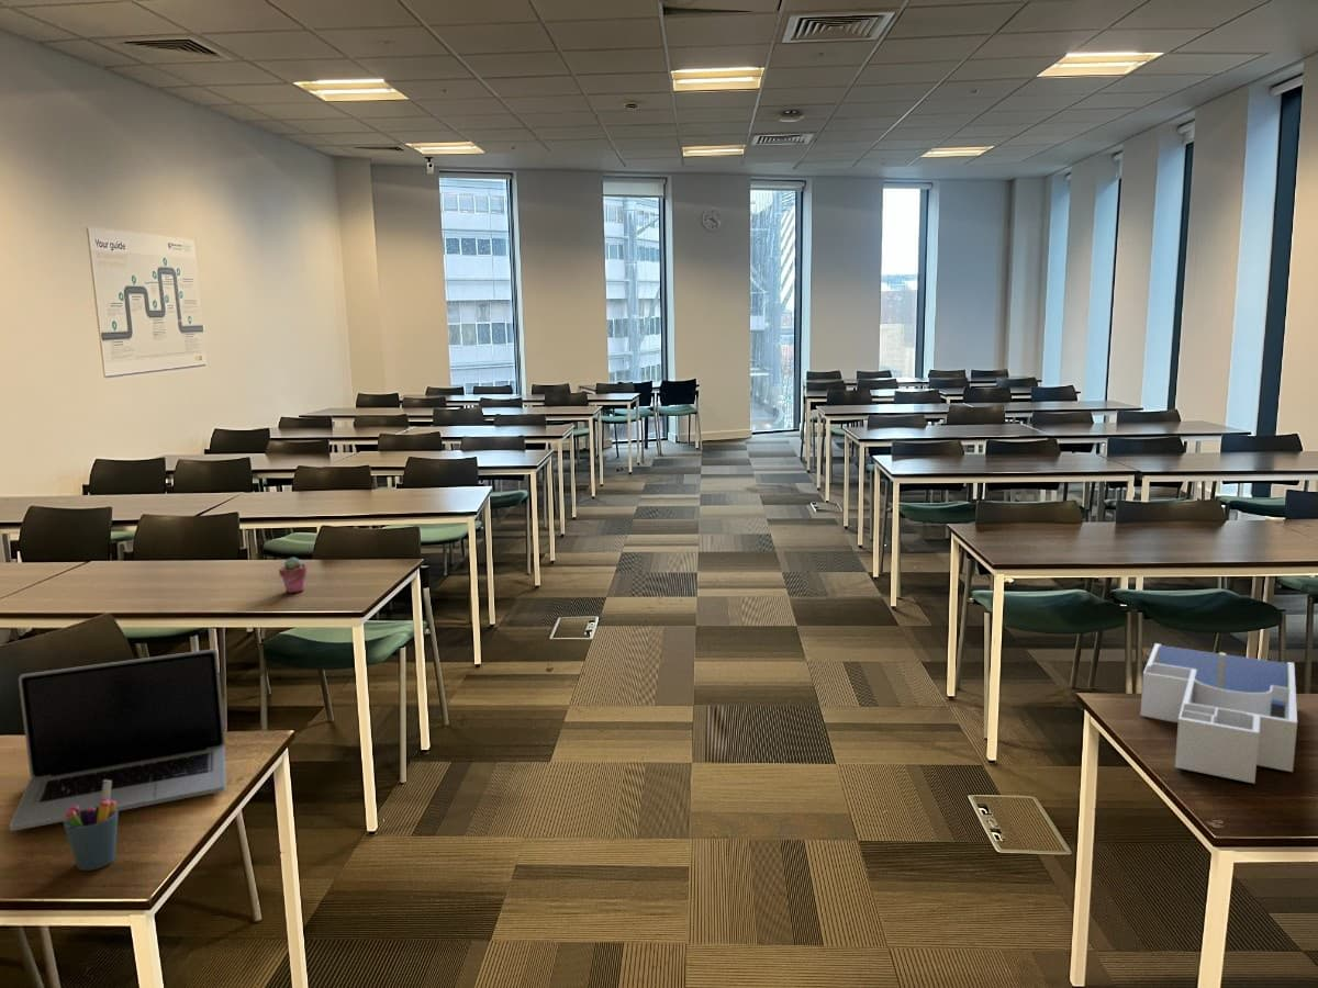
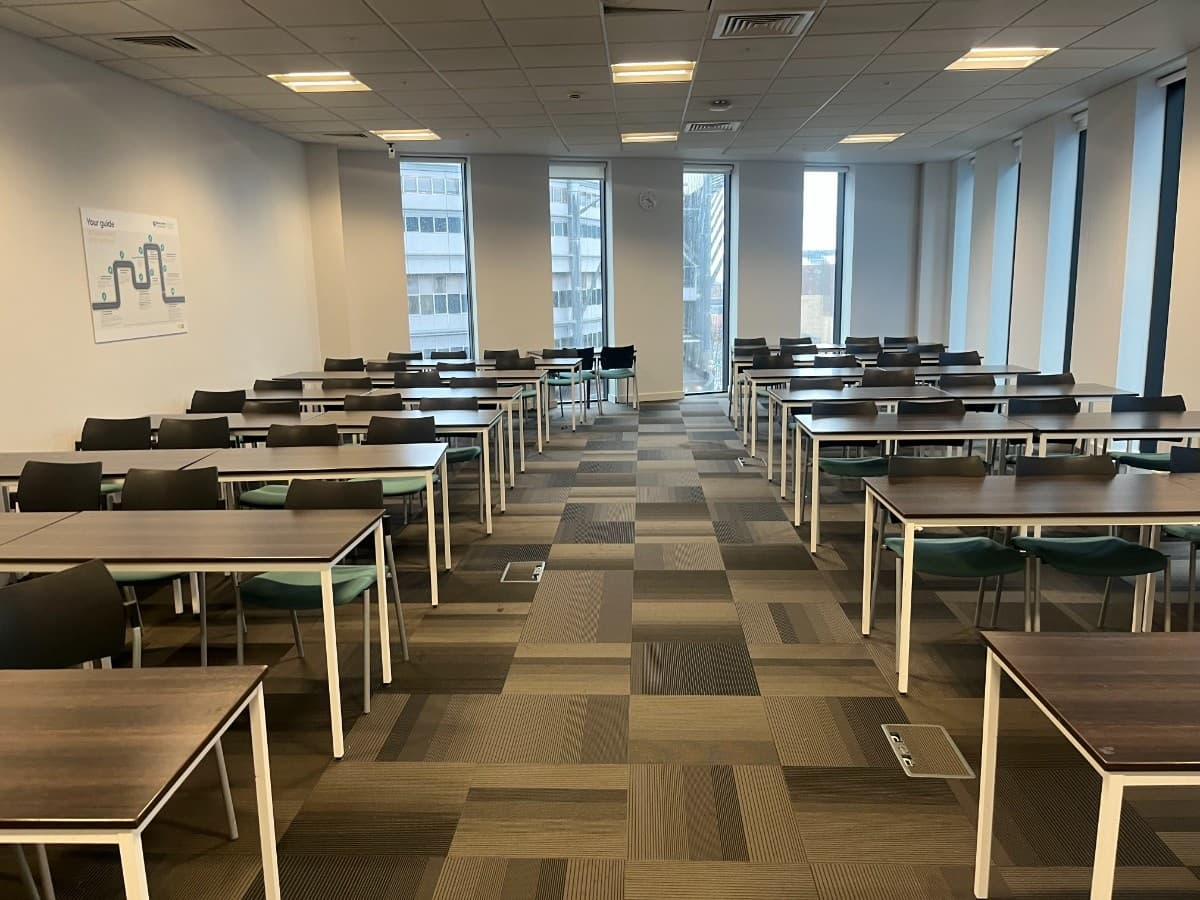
- pen holder [63,781,120,872]
- potted succulent [278,557,309,594]
- desk organizer [1139,642,1298,784]
- laptop [8,648,227,832]
